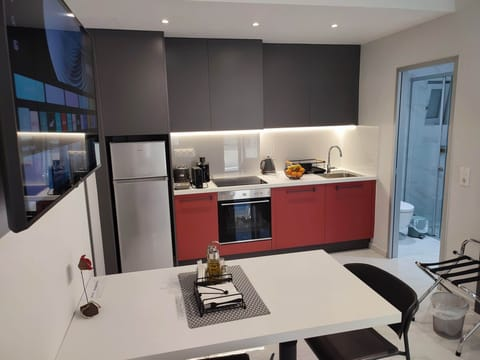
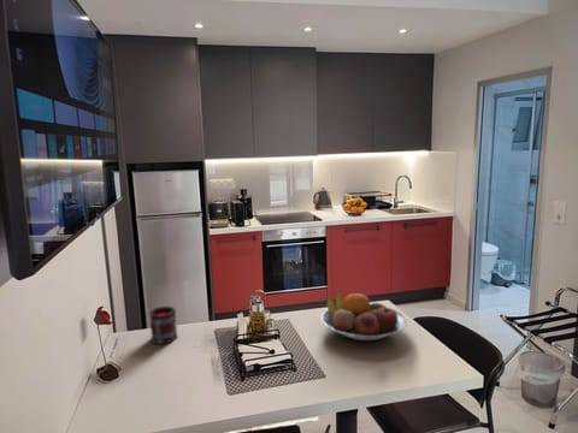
+ fruit bowl [320,291,408,342]
+ mug [148,306,178,345]
